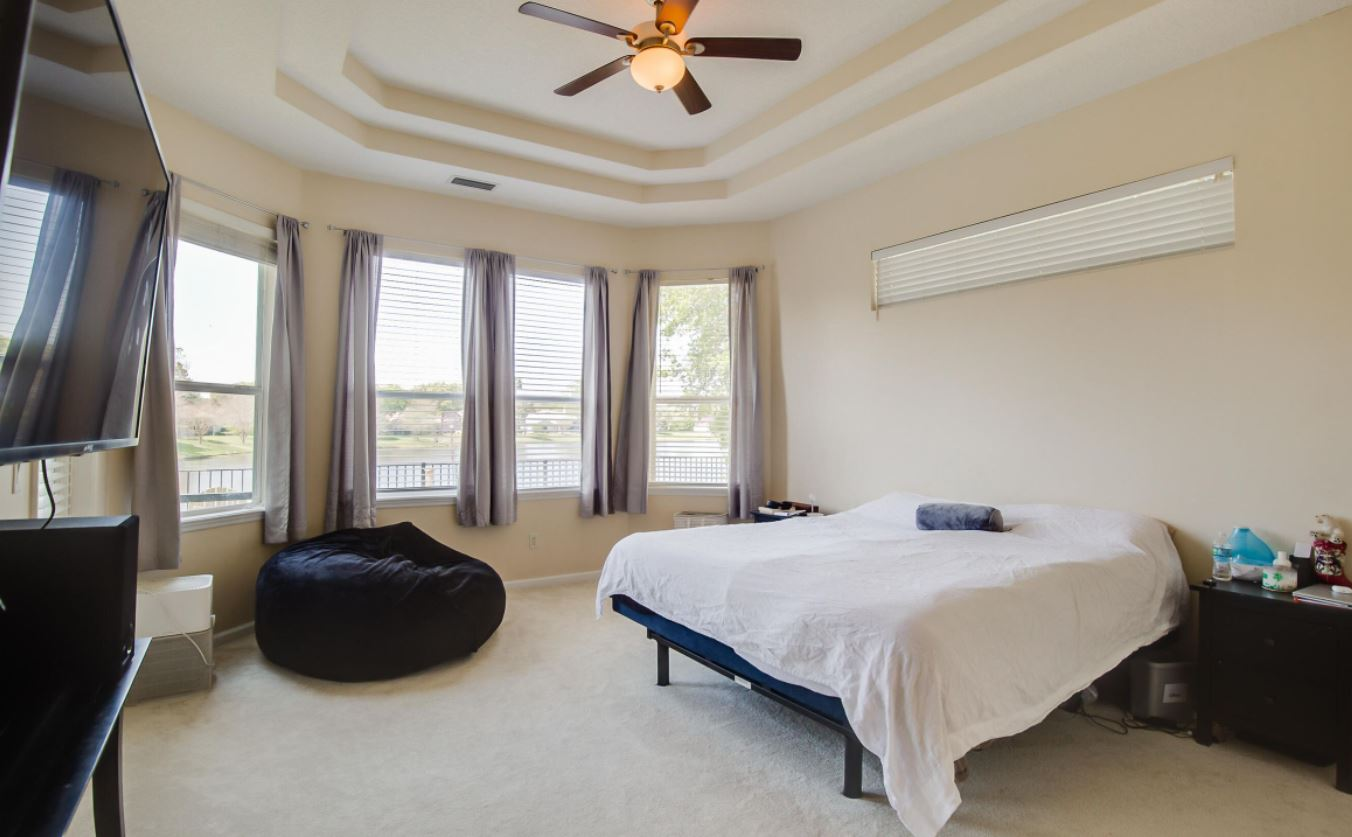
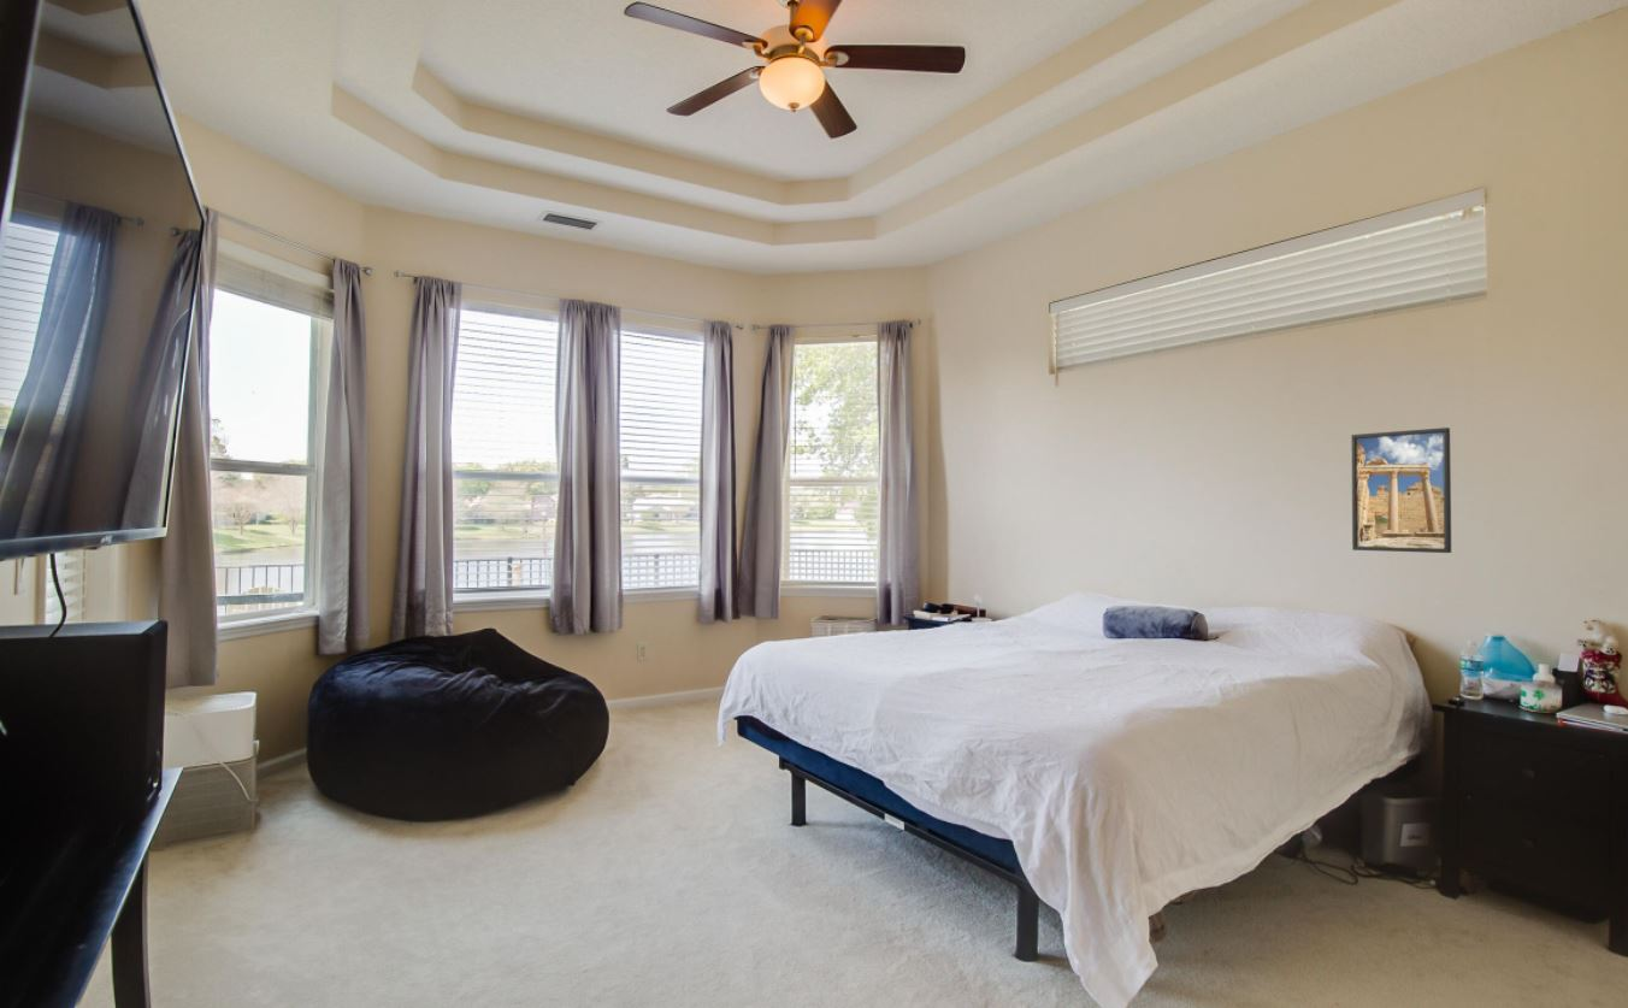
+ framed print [1350,426,1452,554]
